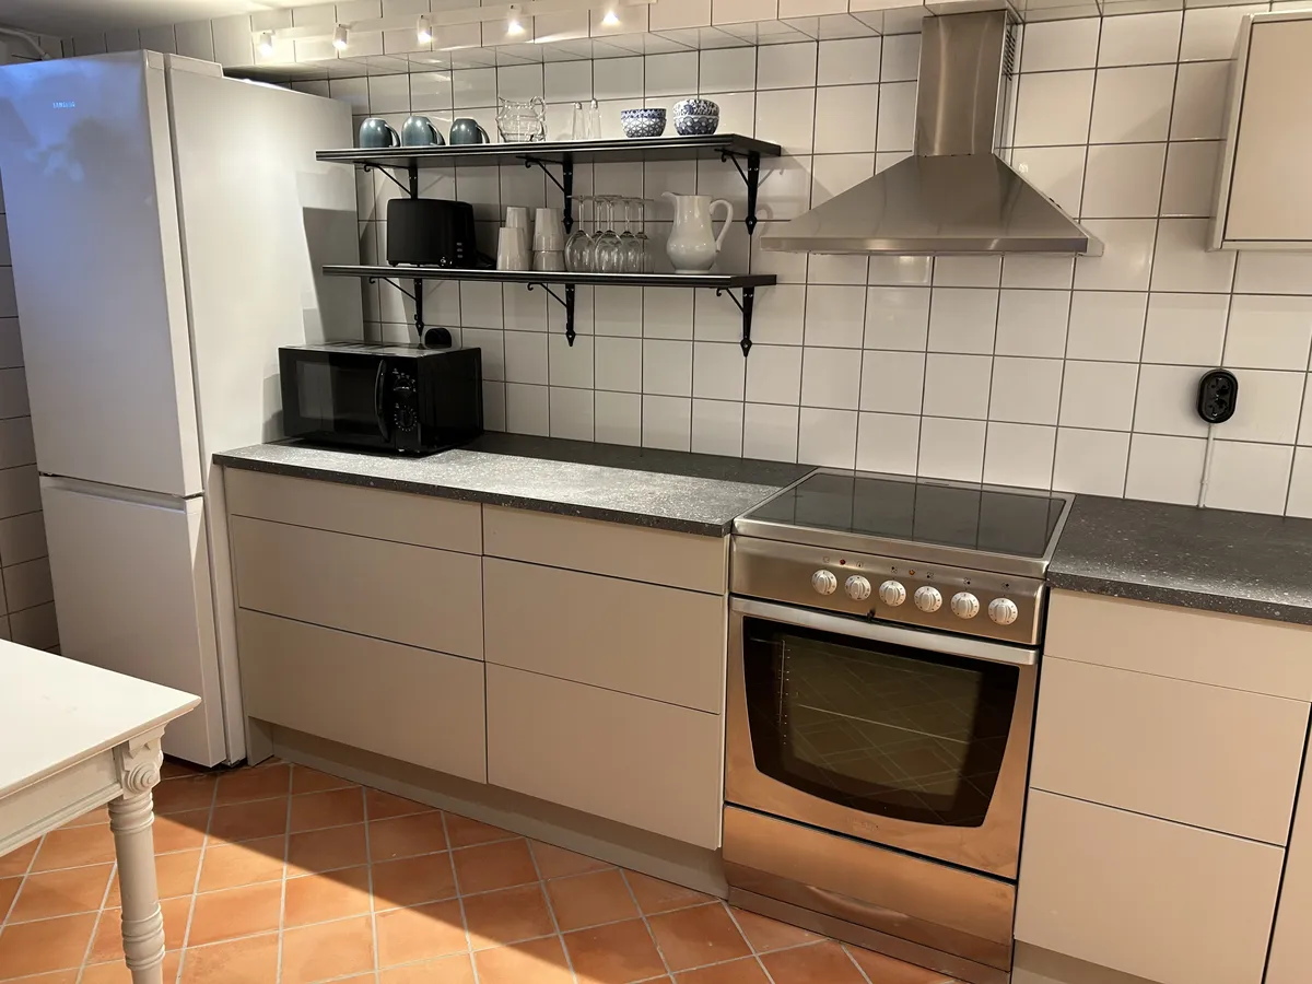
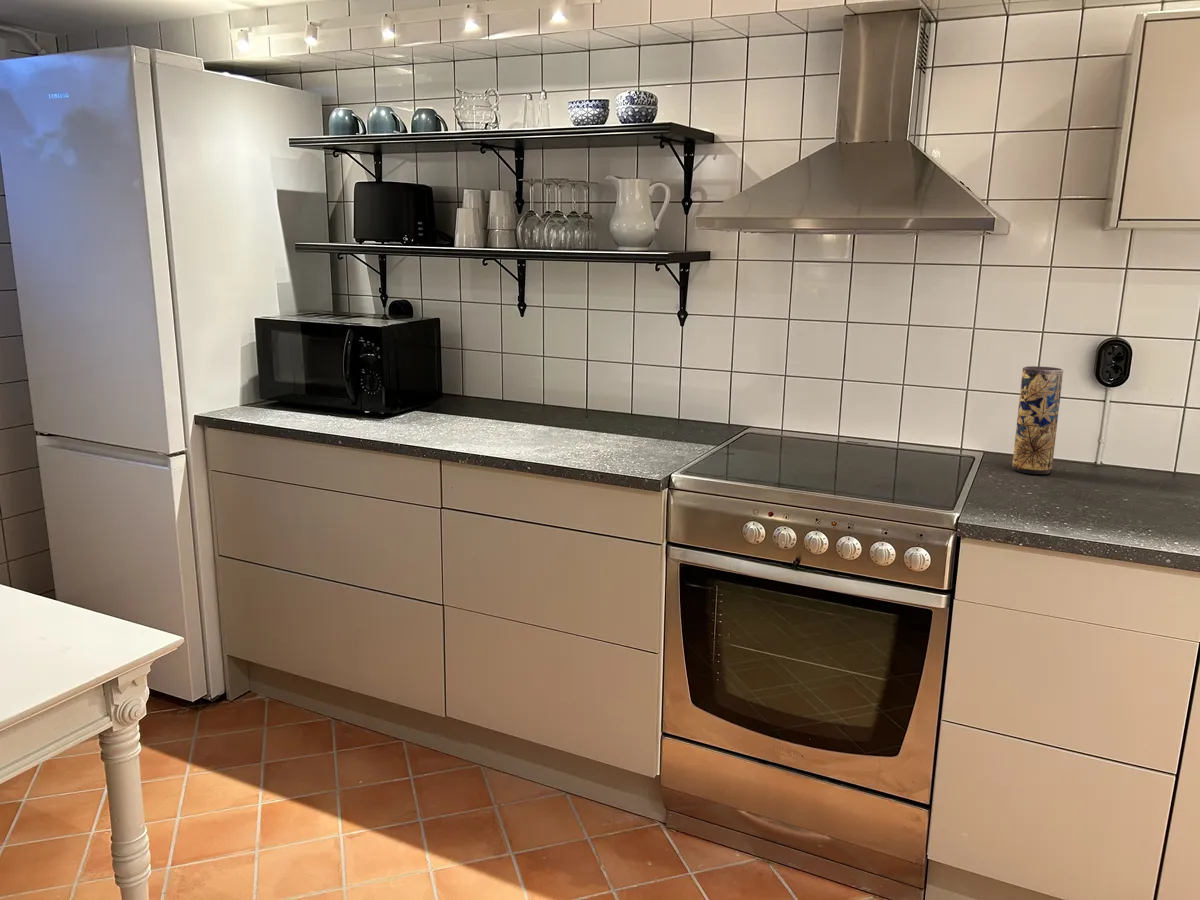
+ vase [1011,365,1064,475]
